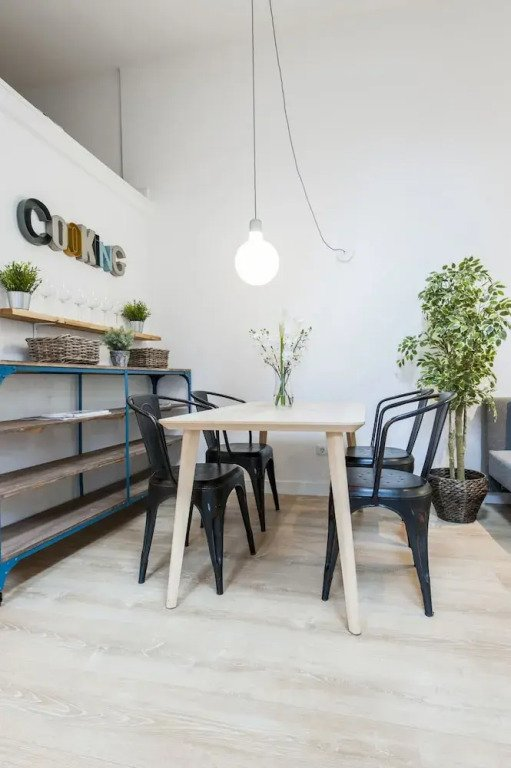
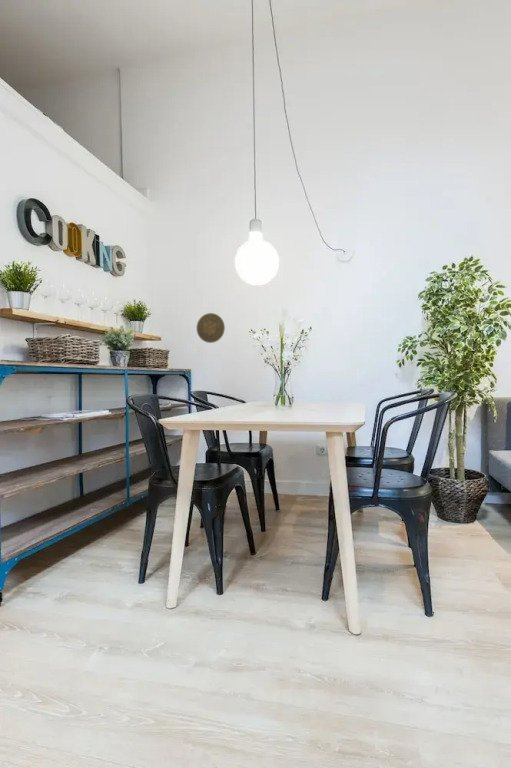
+ decorative plate [196,312,226,344]
